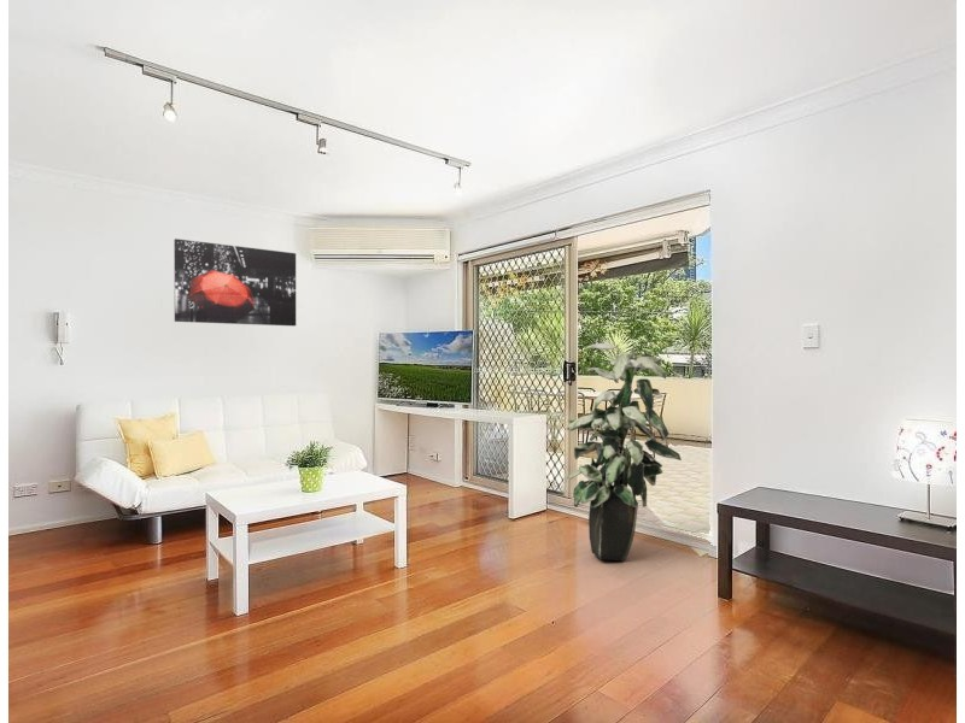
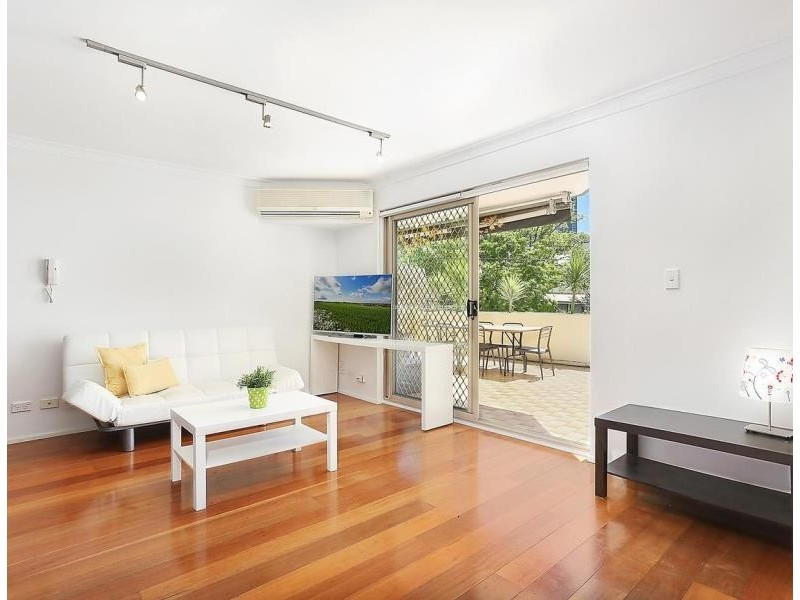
- wall art [172,237,297,327]
- indoor plant [565,342,683,563]
